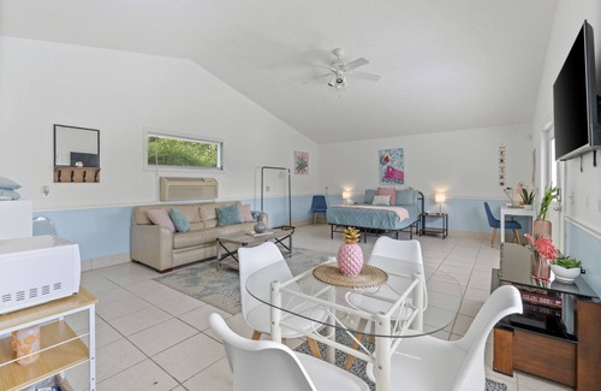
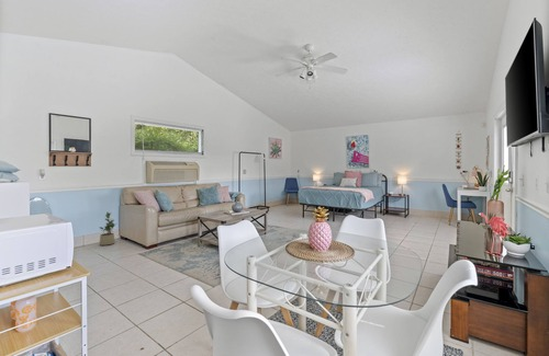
+ potted plant [99,211,117,246]
